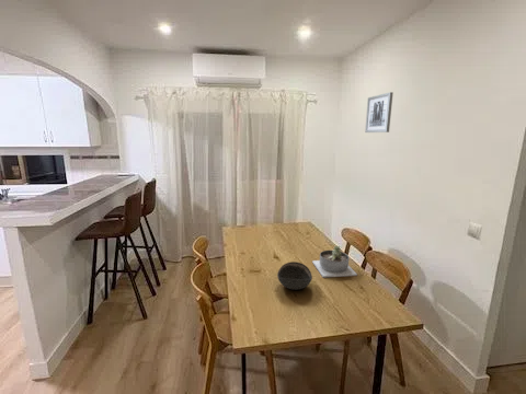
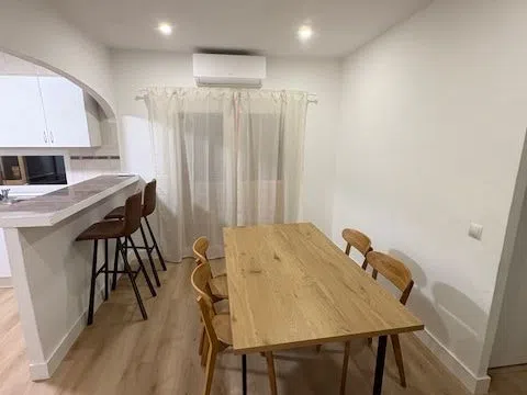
- succulent planter [311,245,358,278]
- bowl [276,260,313,291]
- wall art [364,91,395,134]
